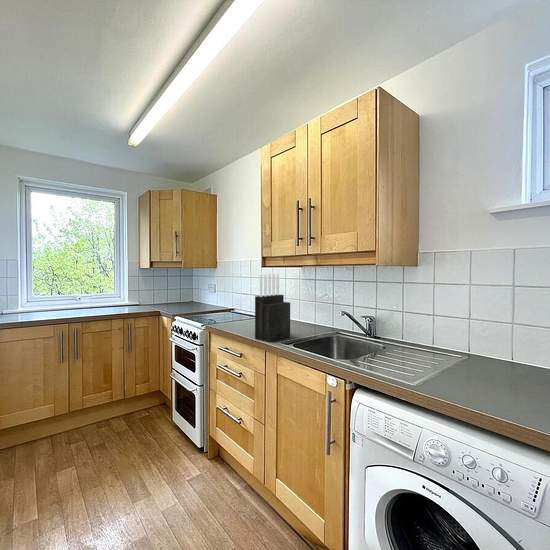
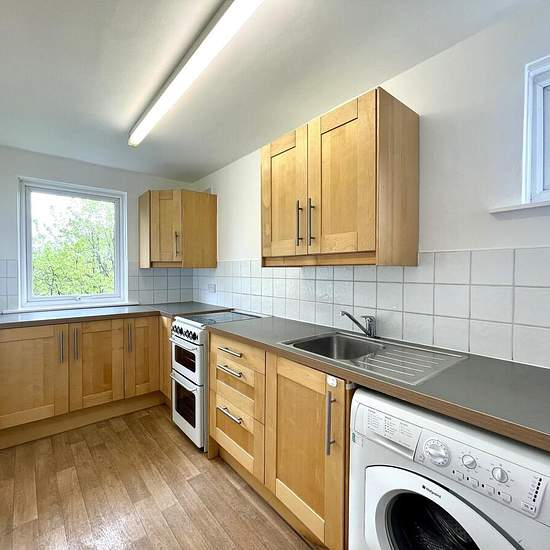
- knife block [254,273,291,343]
